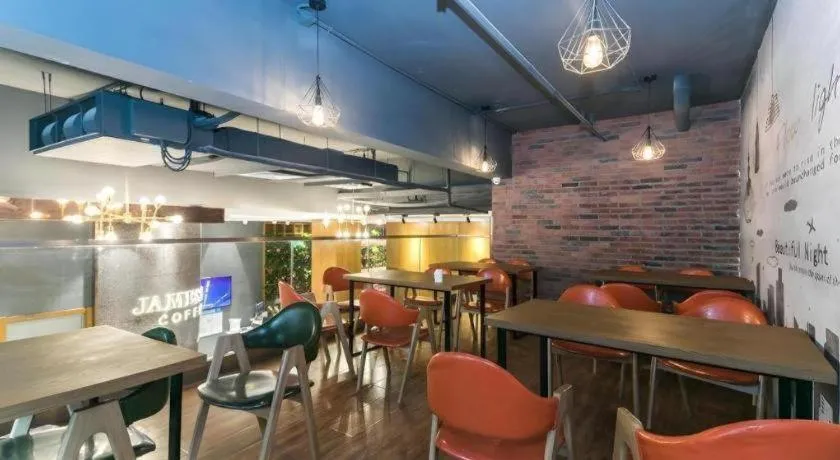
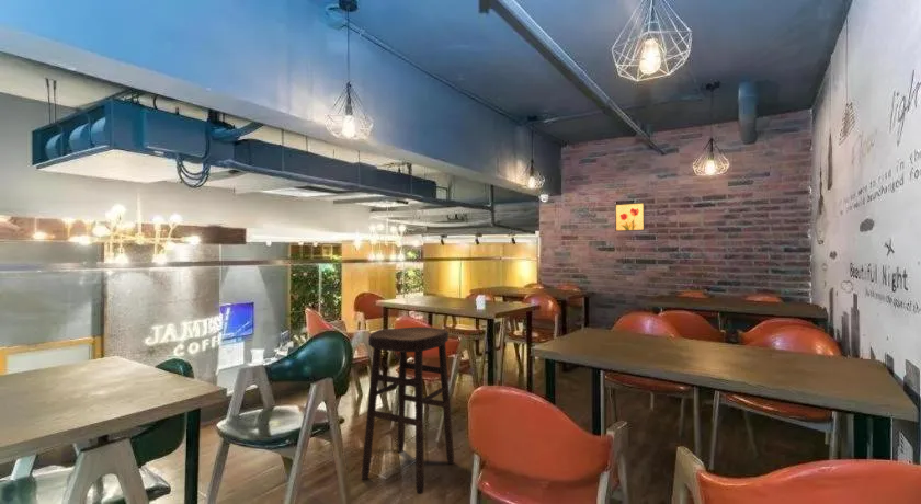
+ wall art [614,202,646,232]
+ stool [361,325,455,495]
